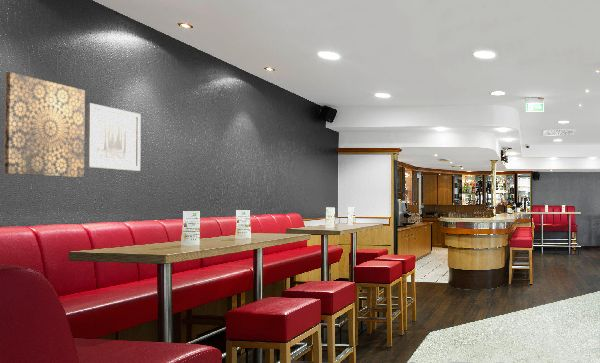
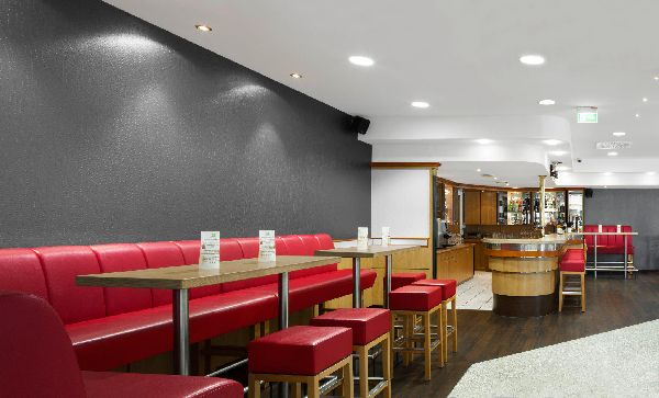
- wall art [86,102,142,172]
- wall art [3,71,86,178]
